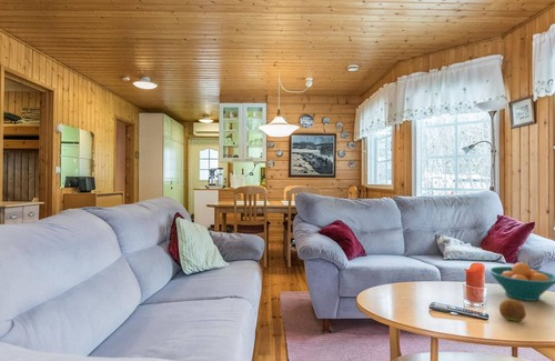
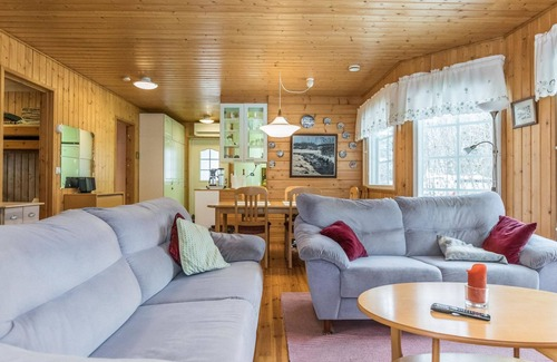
- apple [498,299,527,322]
- fruit bowl [487,261,555,302]
